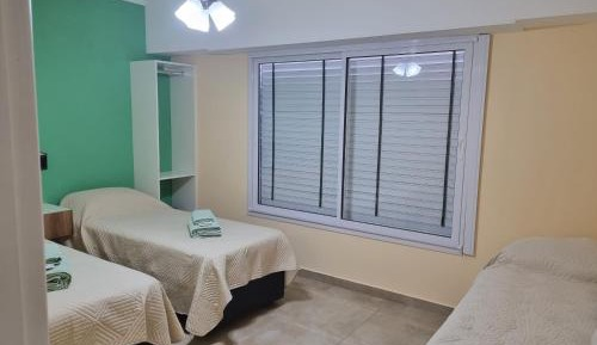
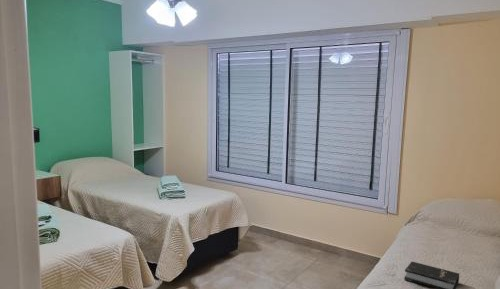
+ hardback book [403,261,460,289]
